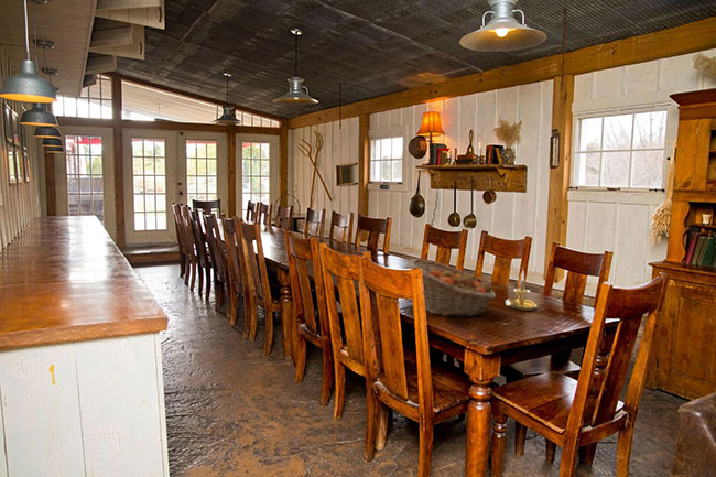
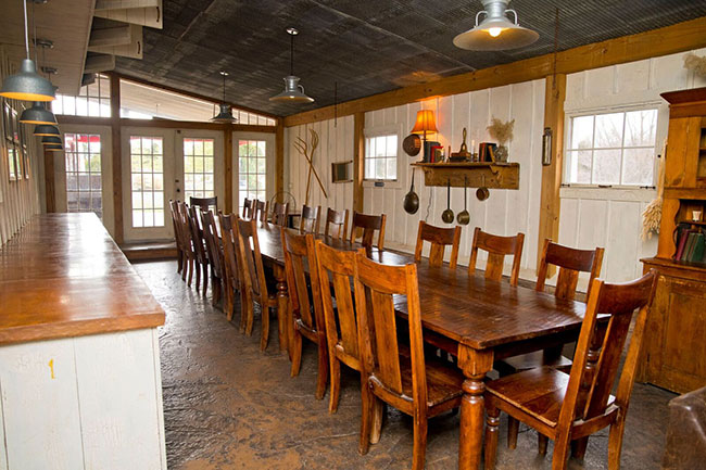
- fruit basket [408,258,497,317]
- candle holder [505,271,539,312]
